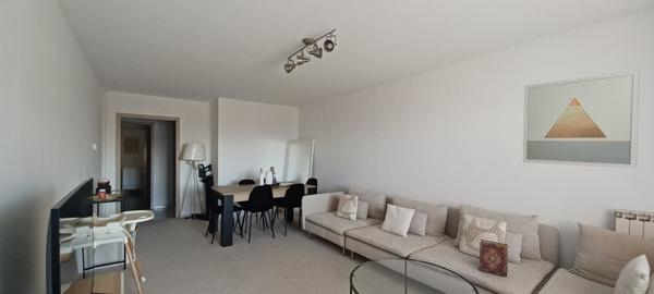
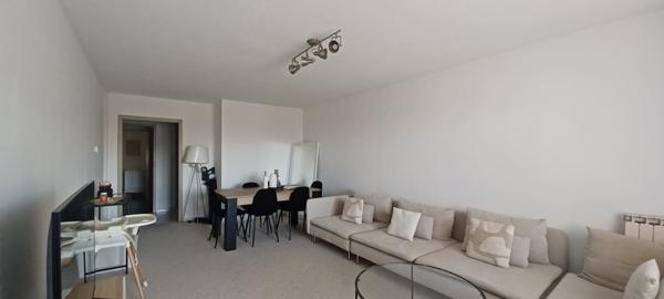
- wall art [522,70,641,170]
- hardback book [479,238,509,278]
